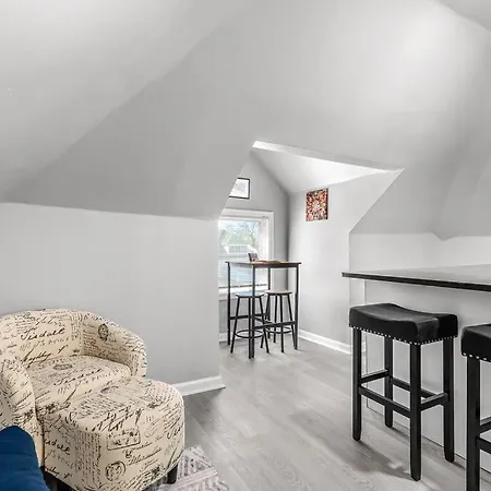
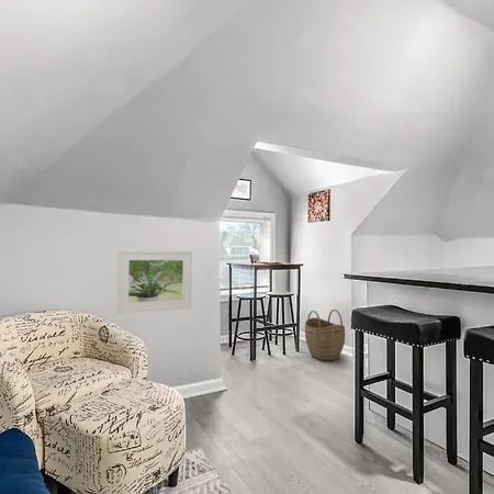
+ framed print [116,249,193,314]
+ woven basket [304,308,346,362]
